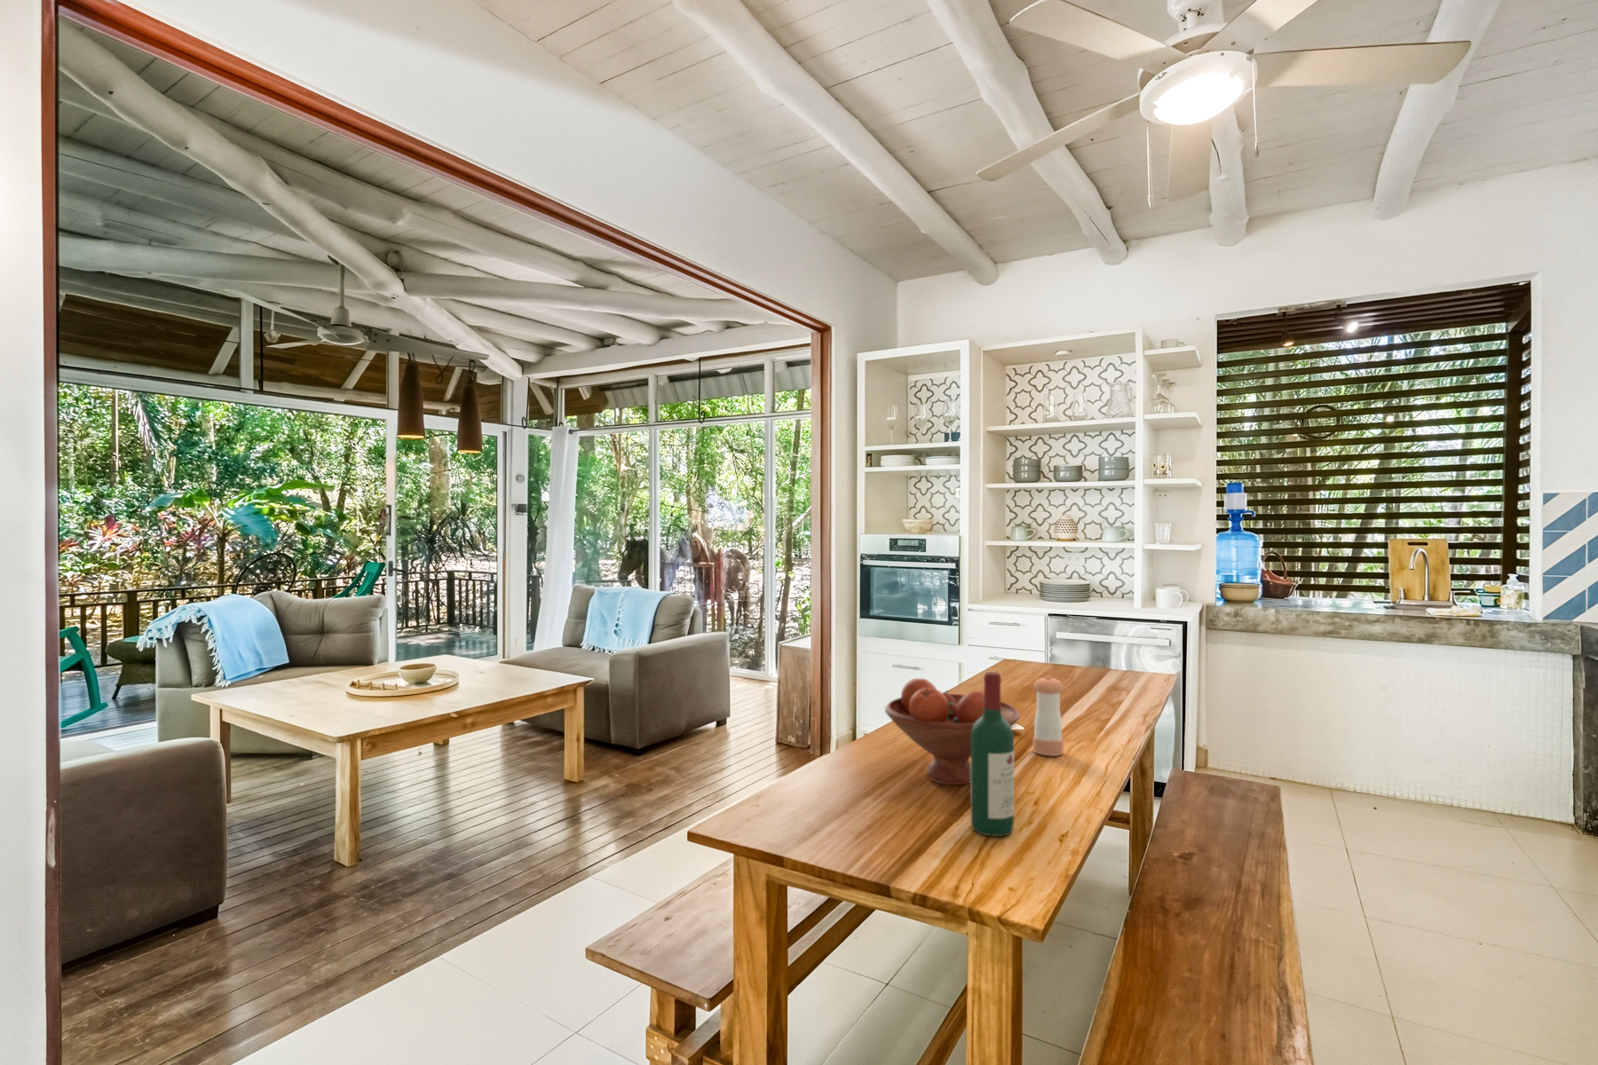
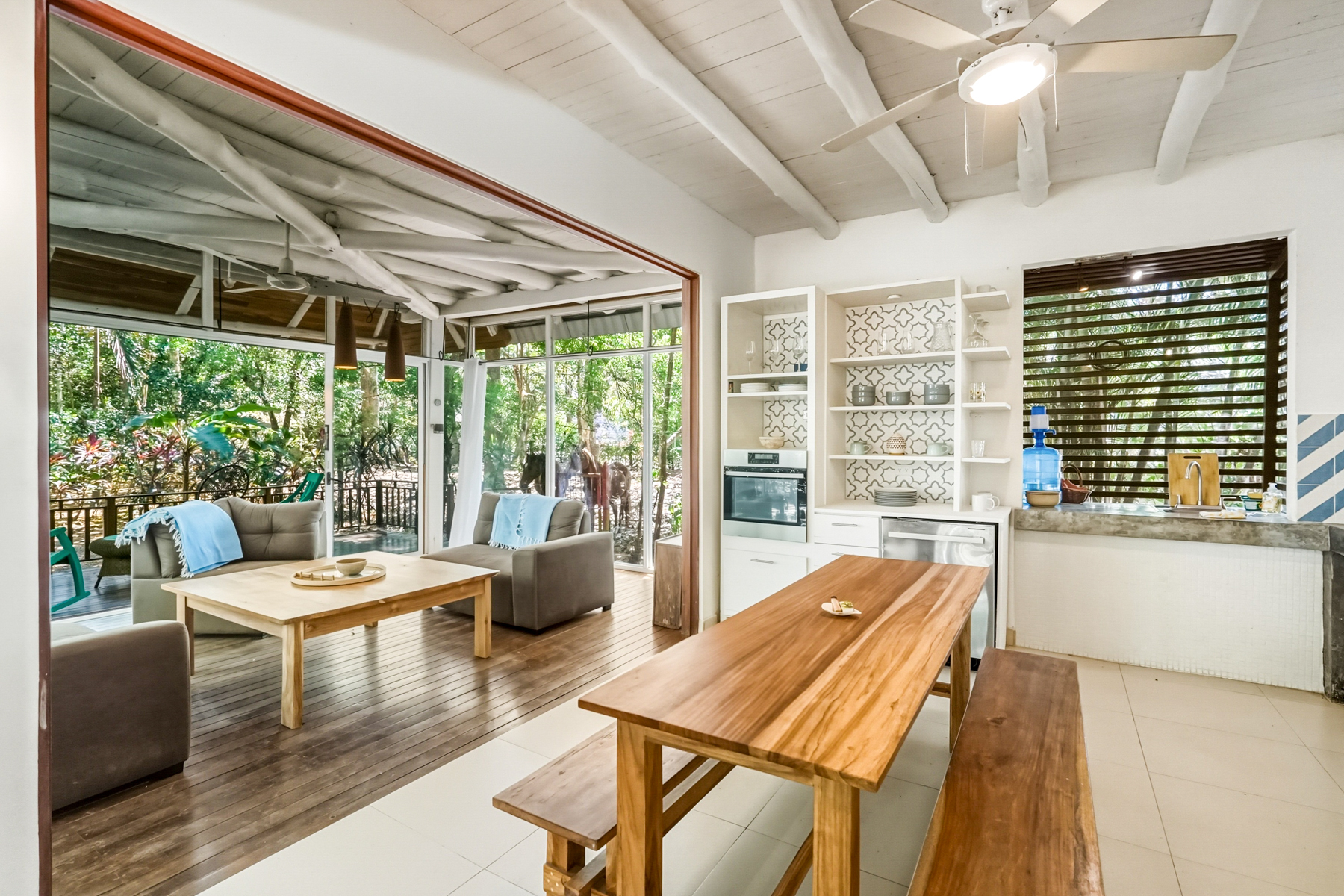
- fruit bowl [885,678,1021,786]
- wine bottle [969,670,1014,837]
- pepper shaker [1032,674,1064,757]
